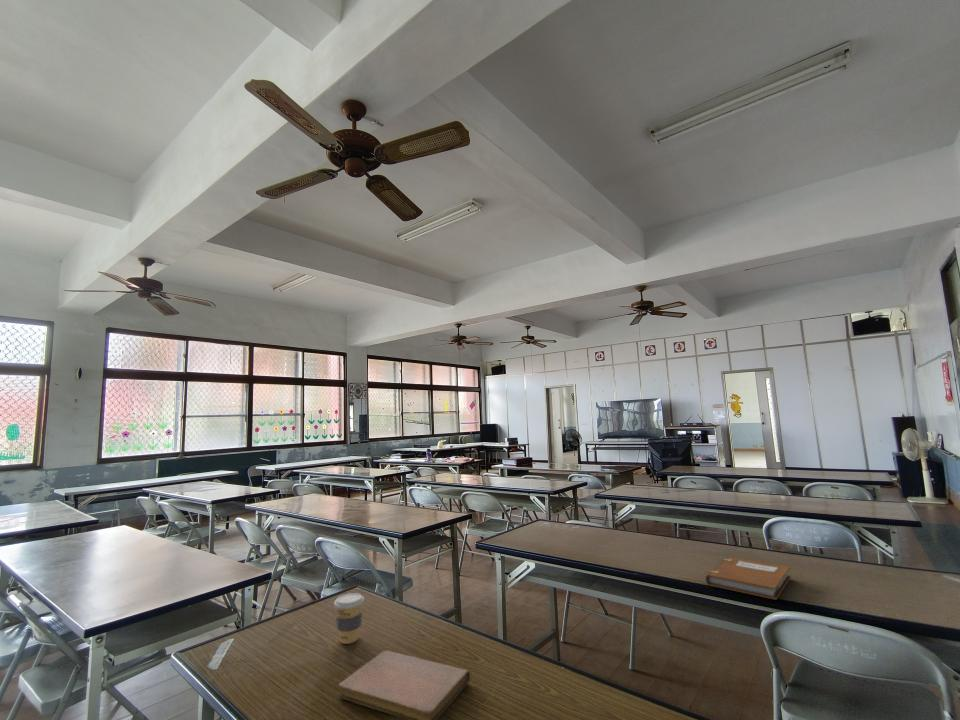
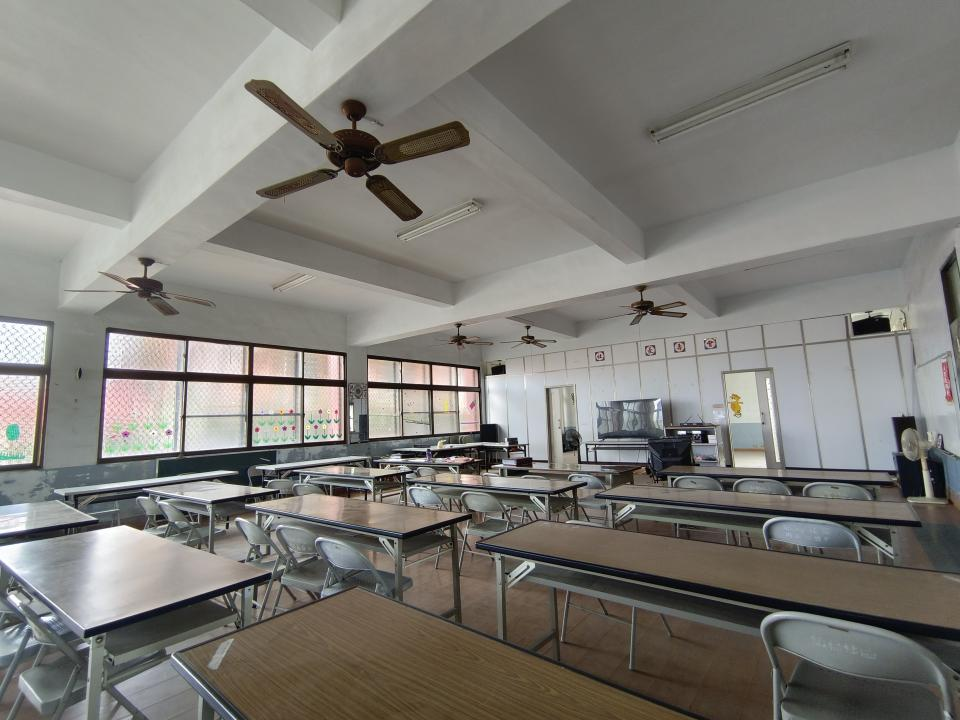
- notebook [338,650,471,720]
- coffee cup [333,592,365,645]
- notebook [705,556,792,601]
